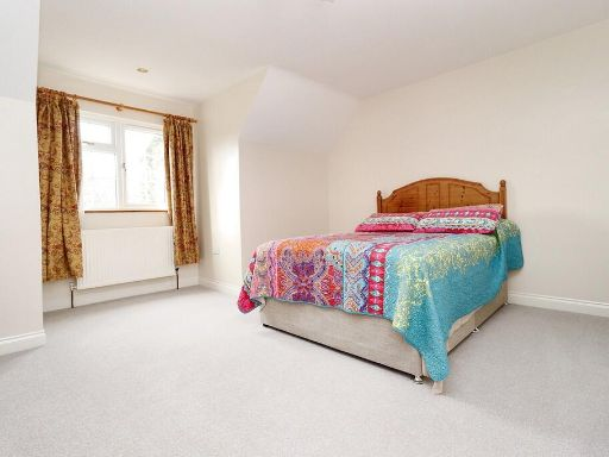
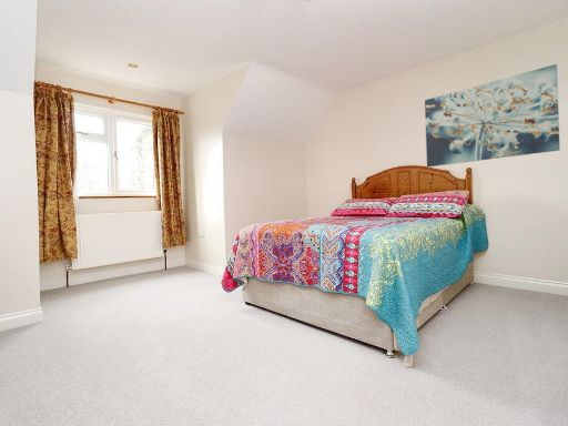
+ wall art [424,63,561,168]
